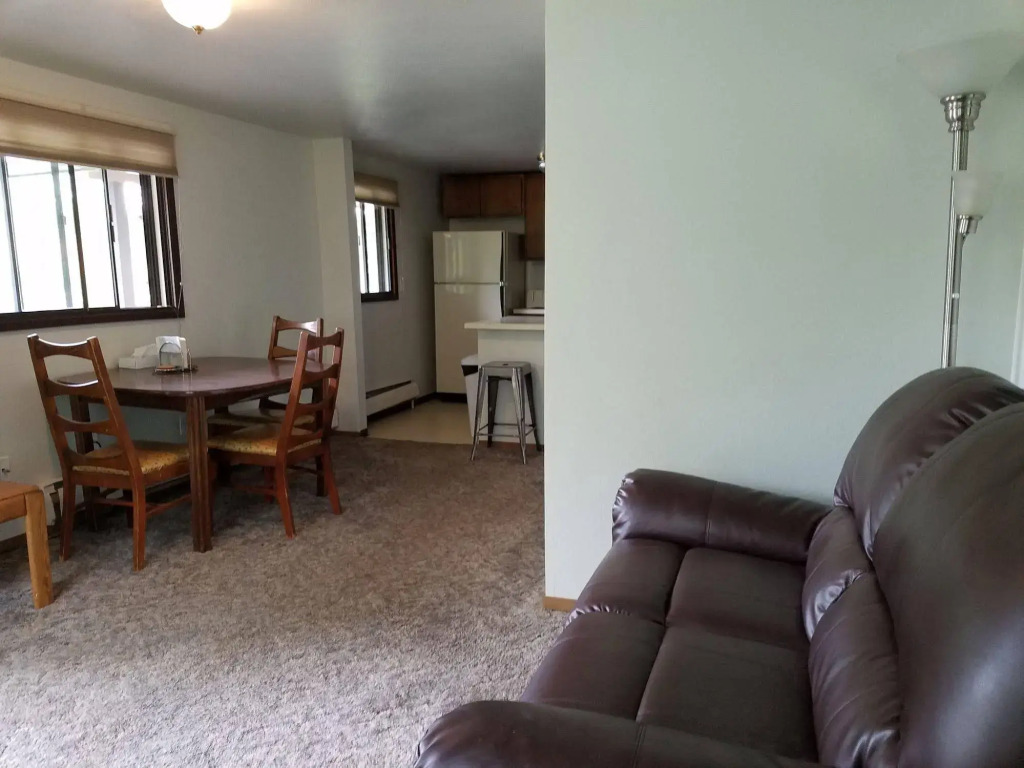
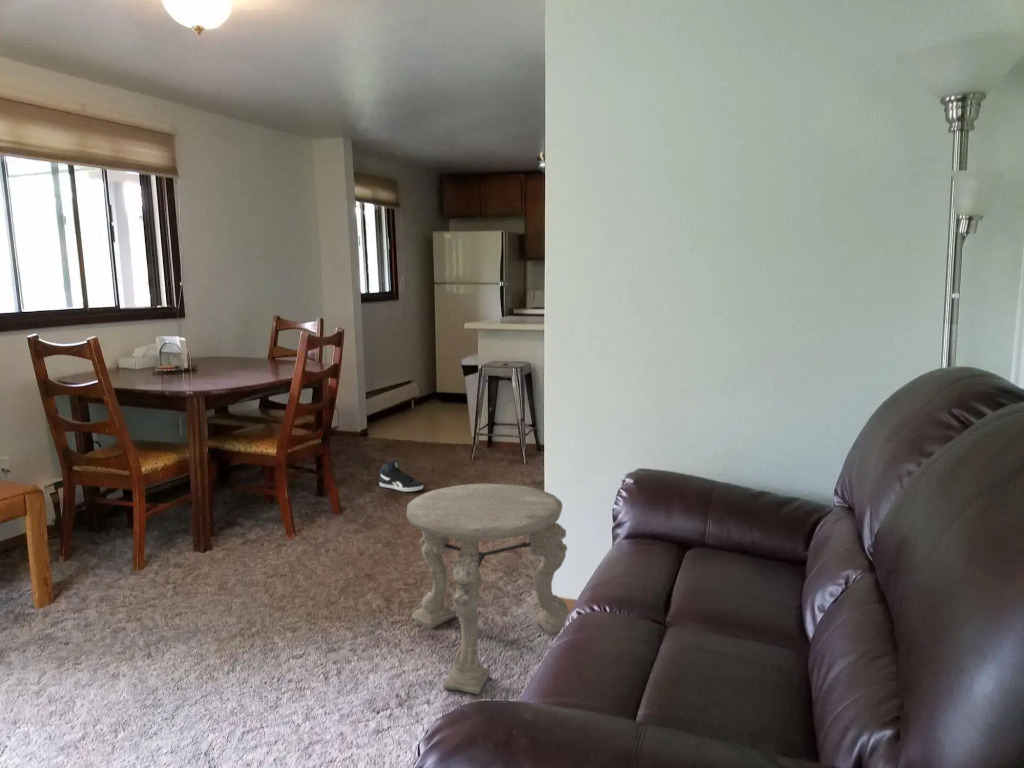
+ side table [406,483,570,696]
+ sneaker [379,459,424,493]
